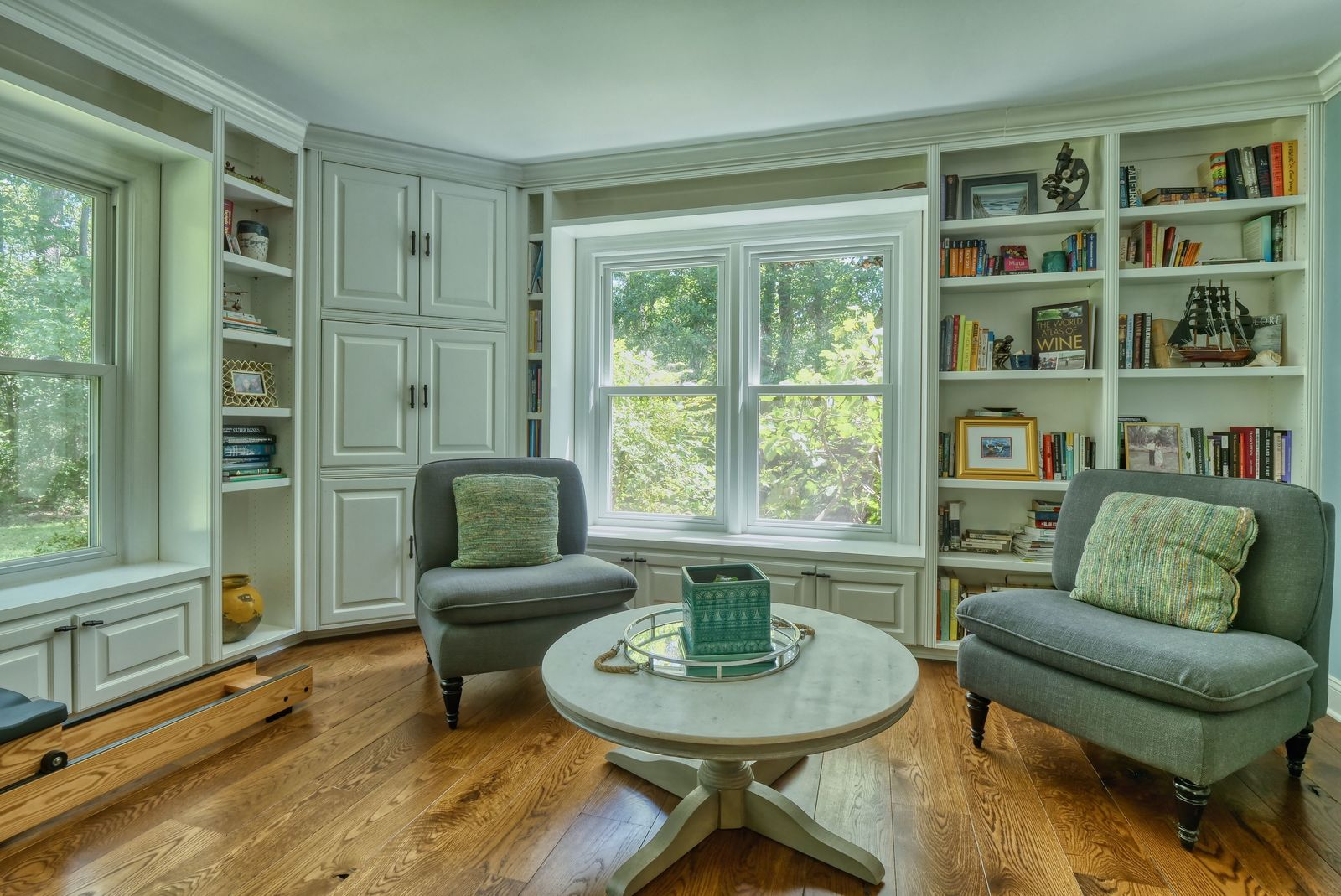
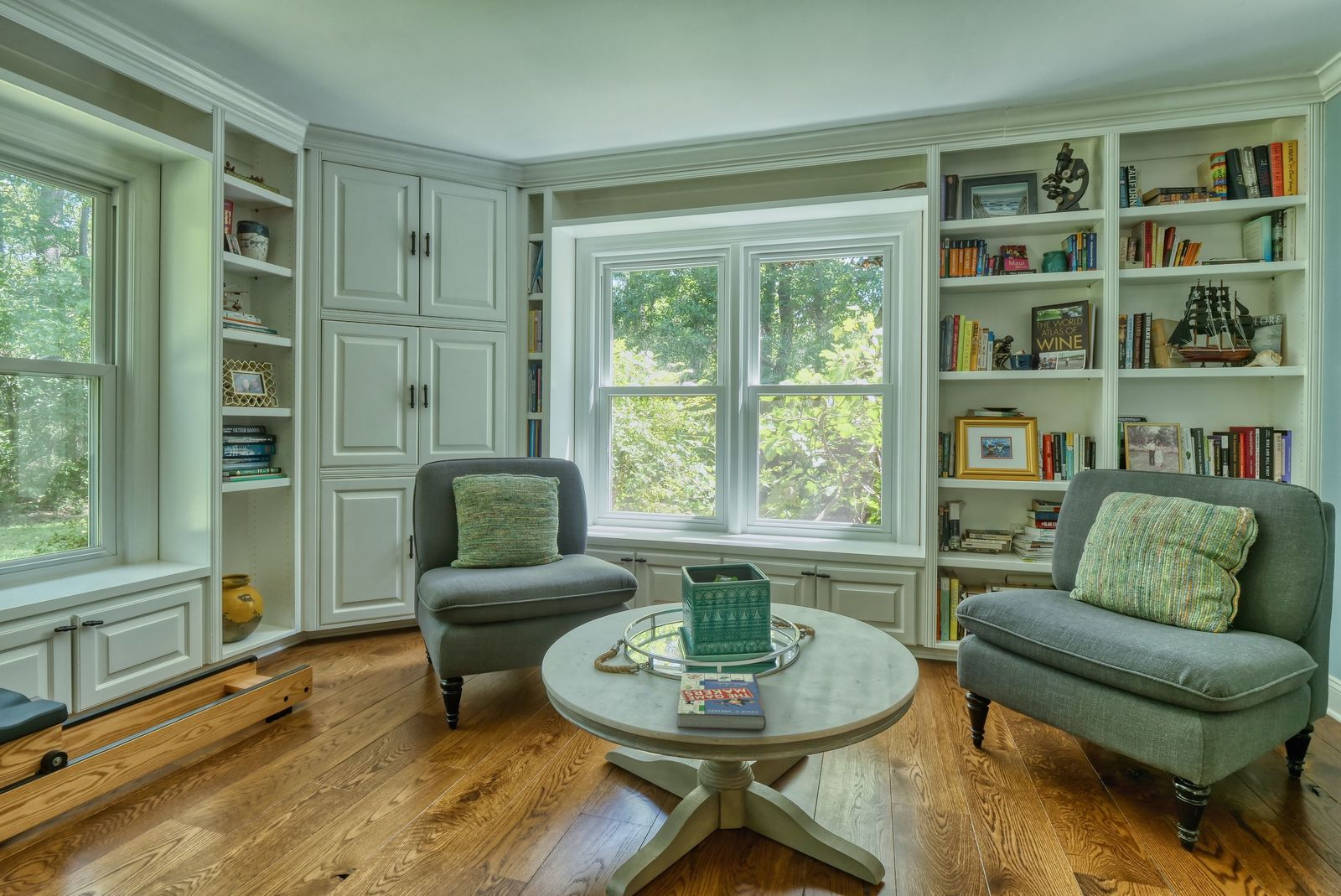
+ book [677,671,767,731]
